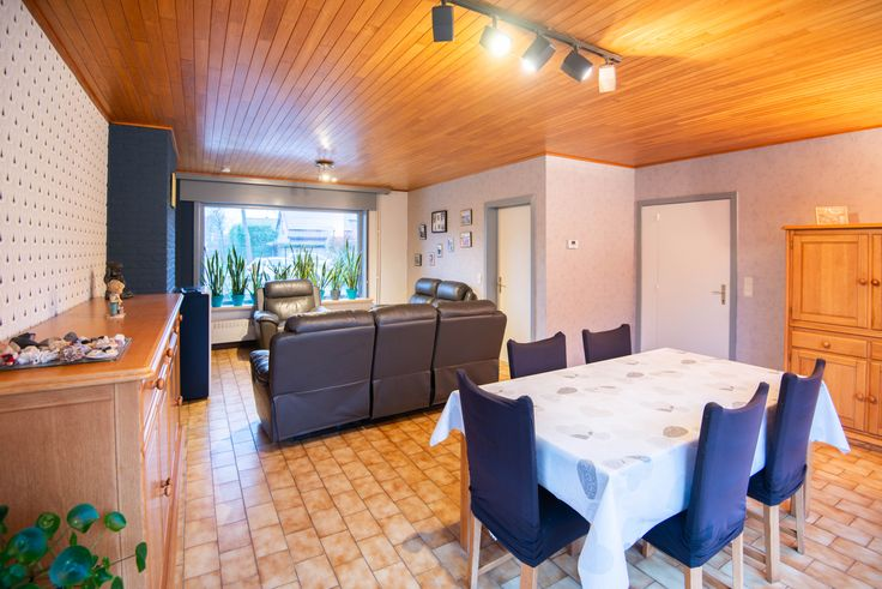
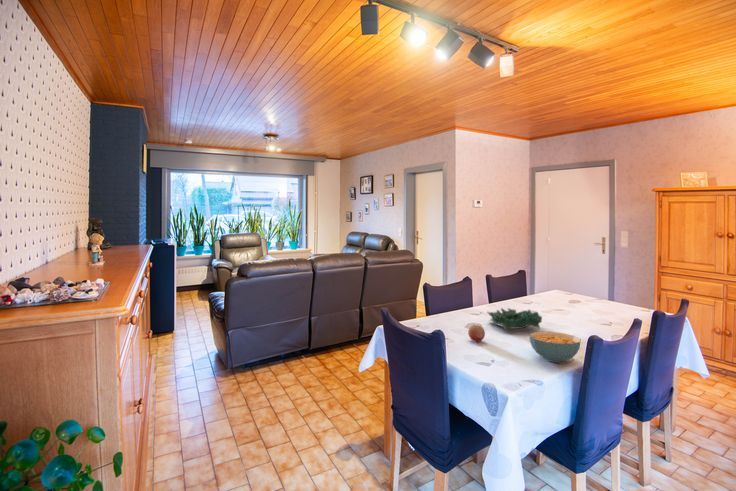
+ fruit [467,324,486,343]
+ cereal bowl [528,331,582,363]
+ decorative bowl [487,307,543,331]
